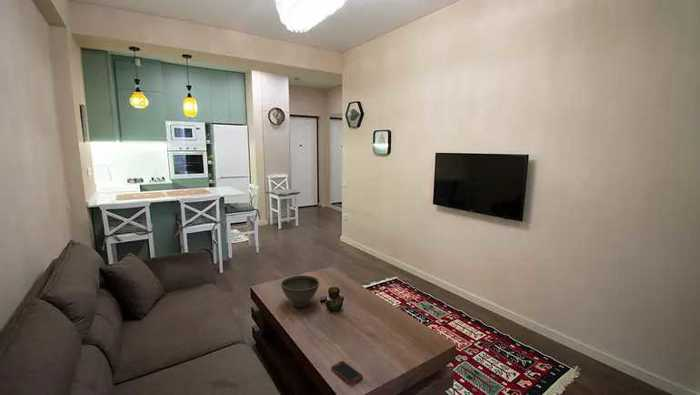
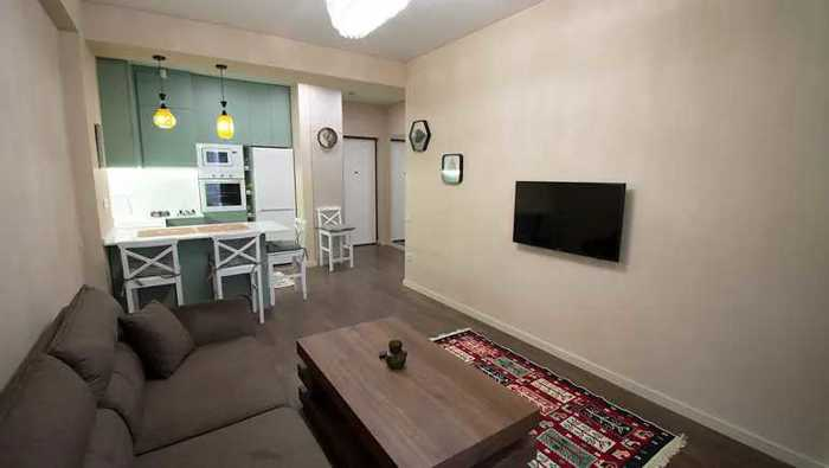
- bowl [280,275,320,308]
- cell phone [330,360,364,386]
